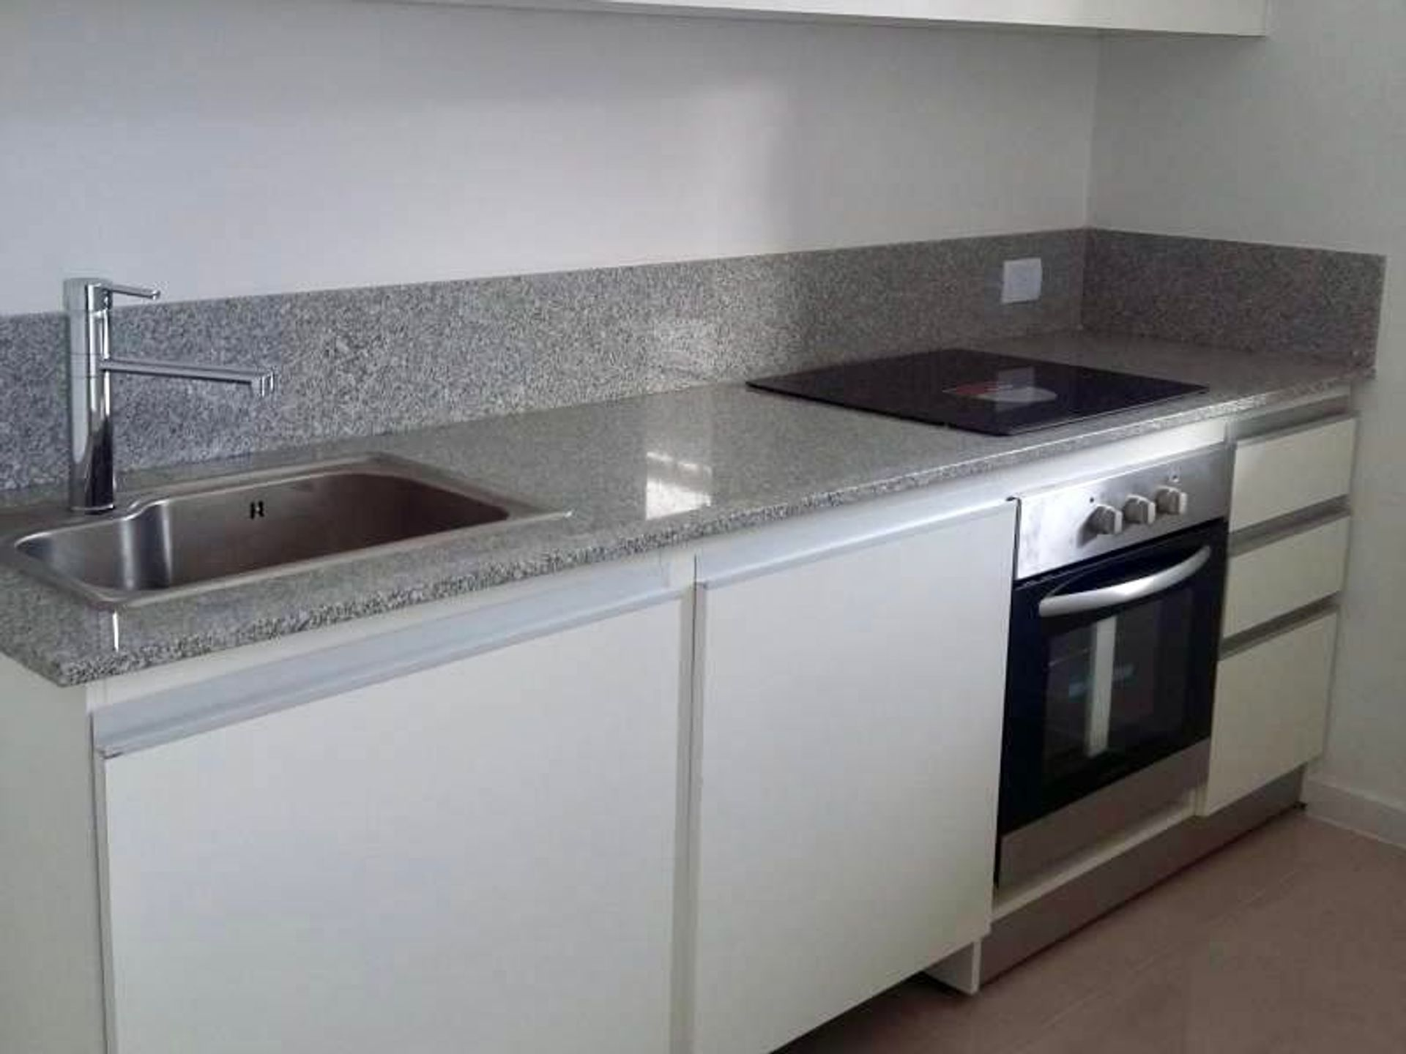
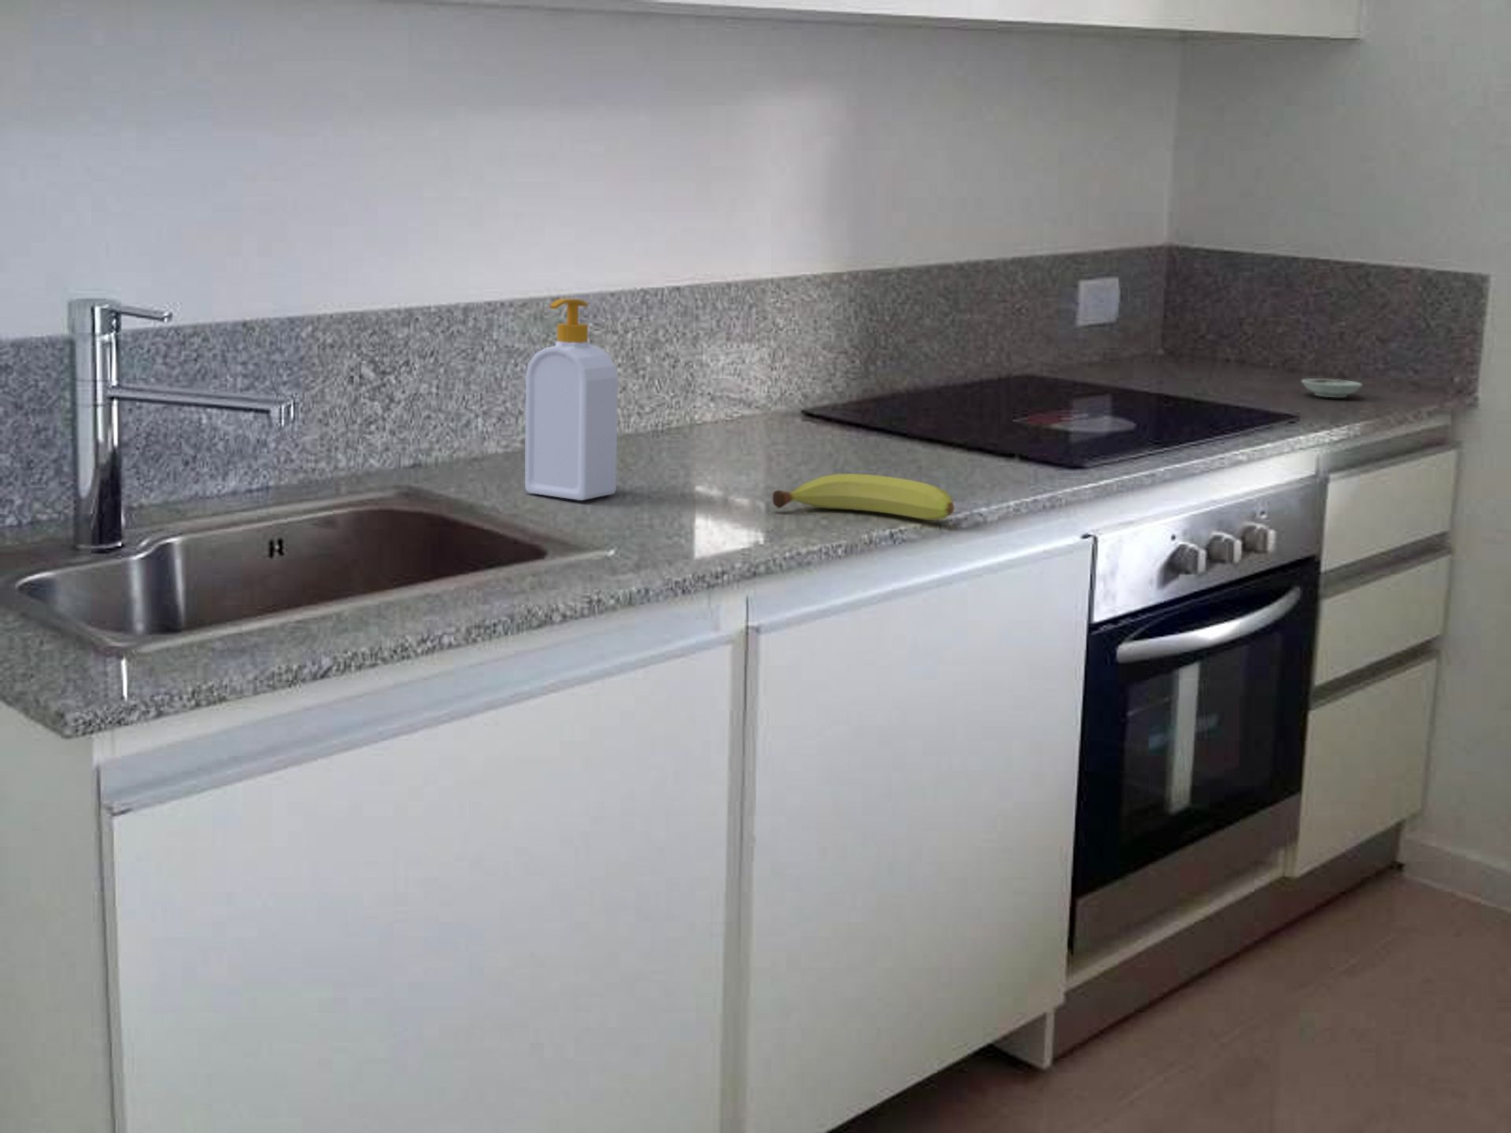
+ saucer [1300,377,1363,399]
+ soap bottle [525,298,619,501]
+ fruit [771,472,955,521]
